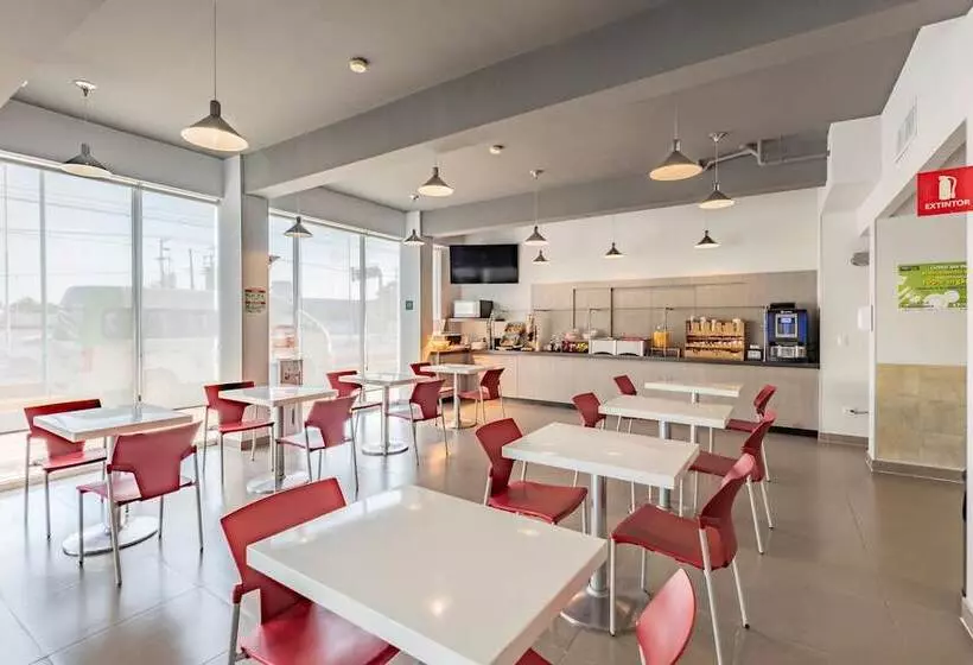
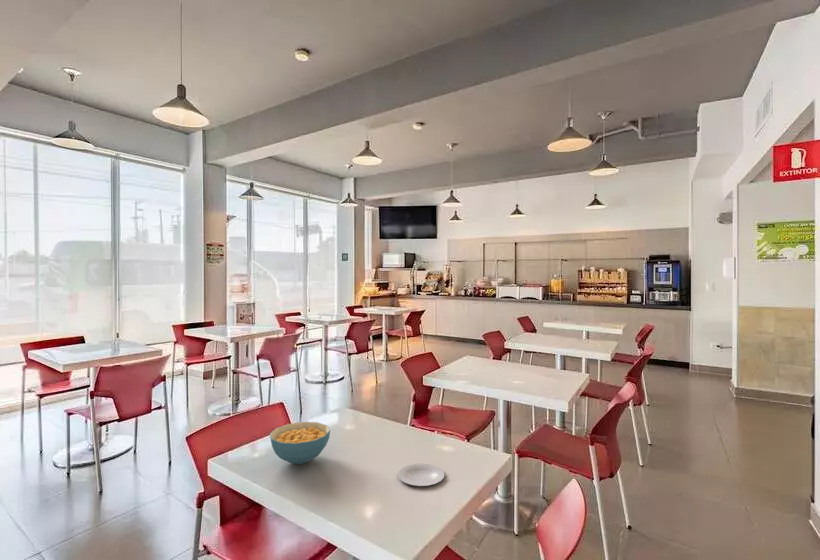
+ plate [397,463,445,487]
+ cereal bowl [269,421,331,465]
